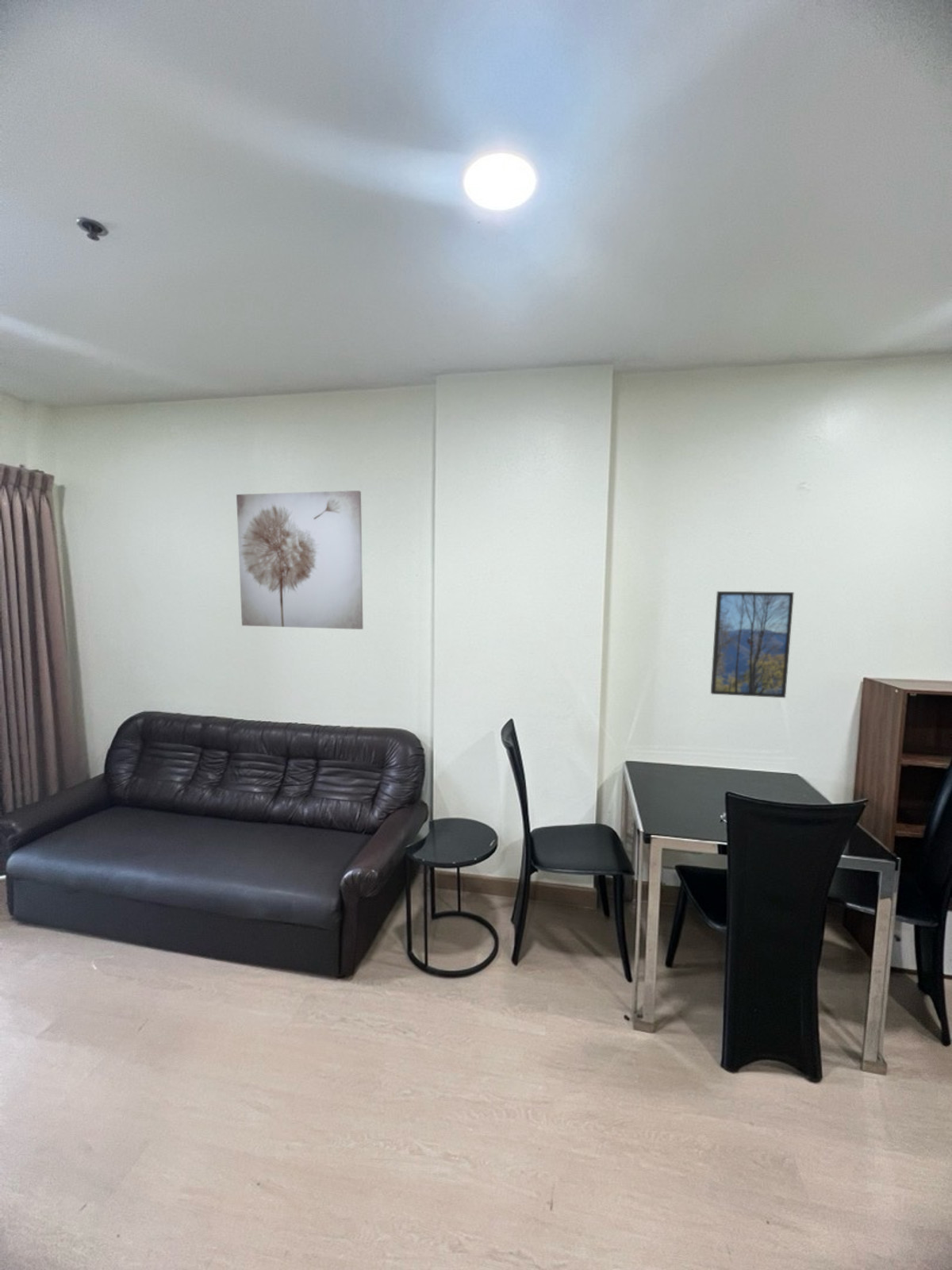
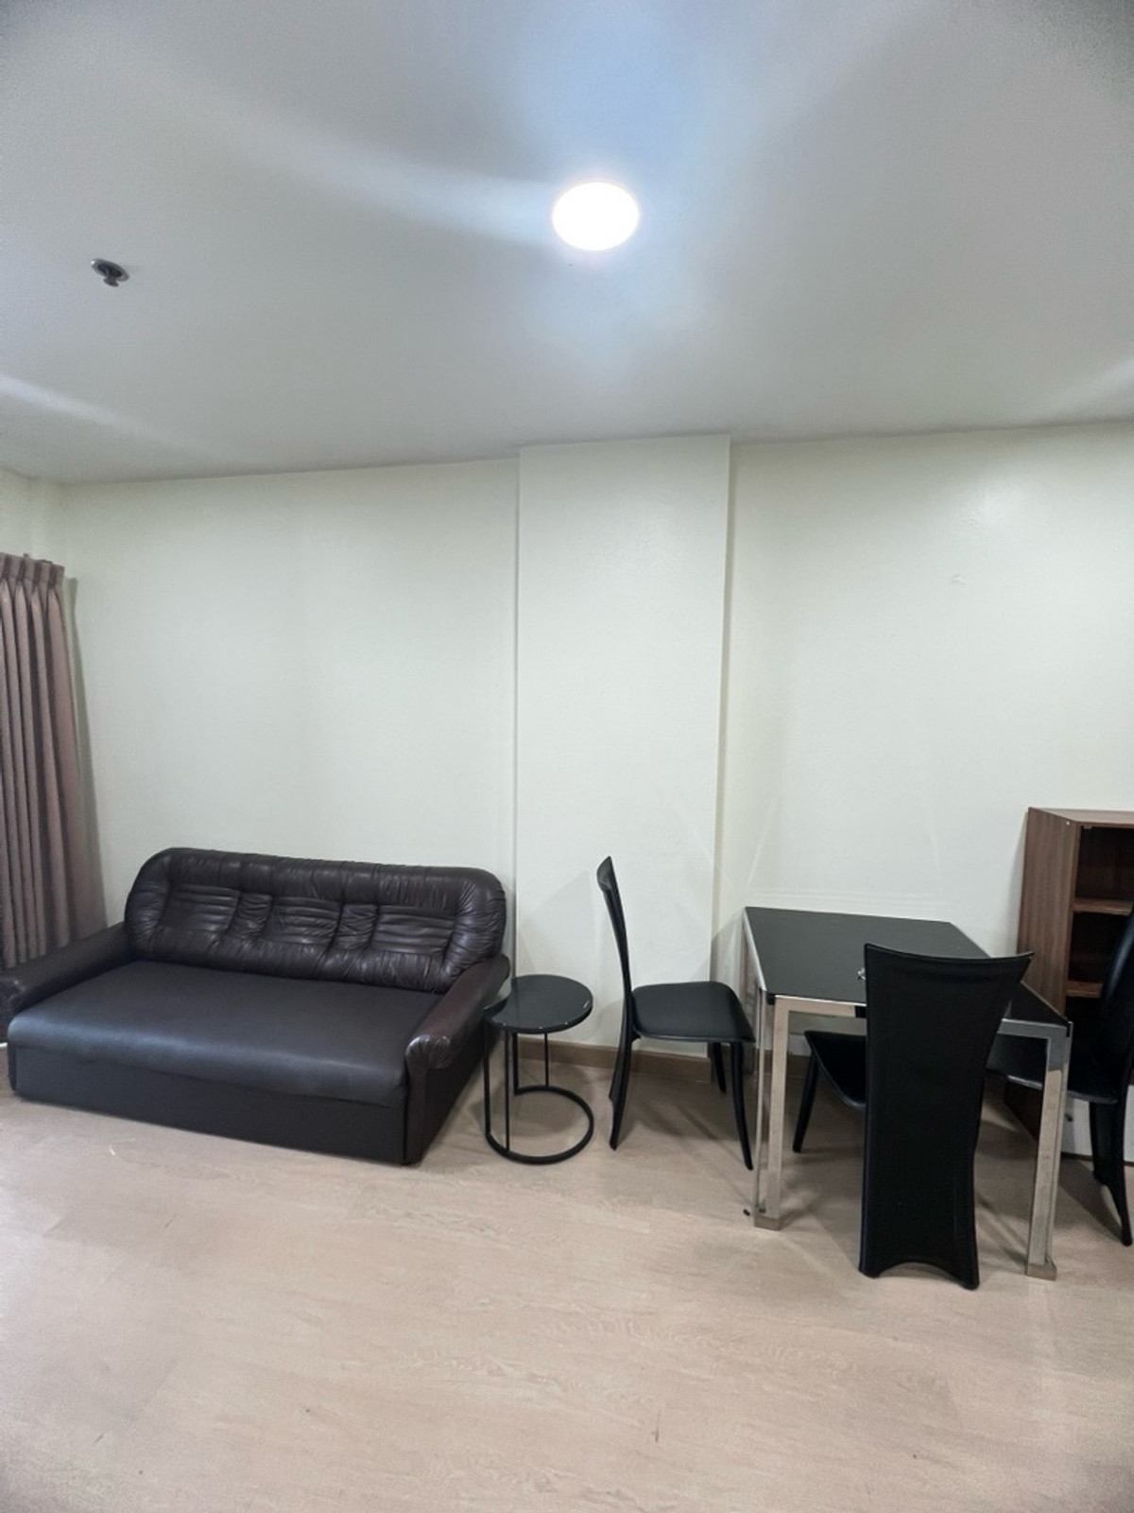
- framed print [710,591,795,698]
- wall art [236,490,364,630]
